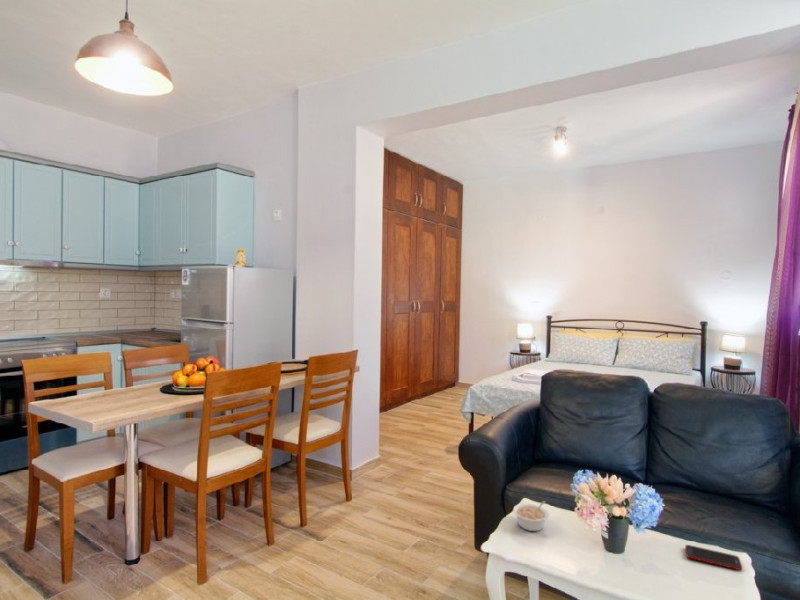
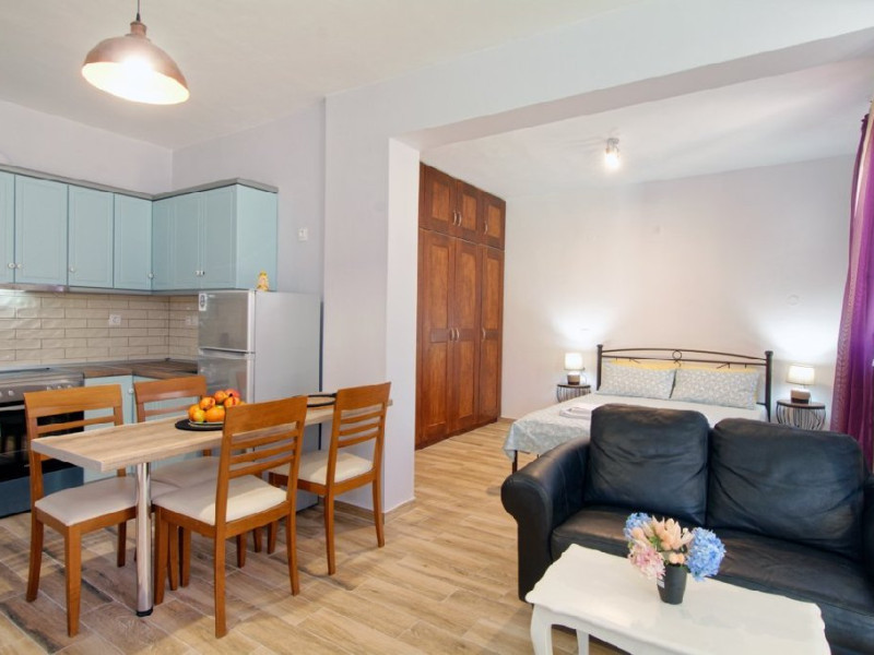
- cell phone [684,544,743,571]
- legume [512,500,550,532]
